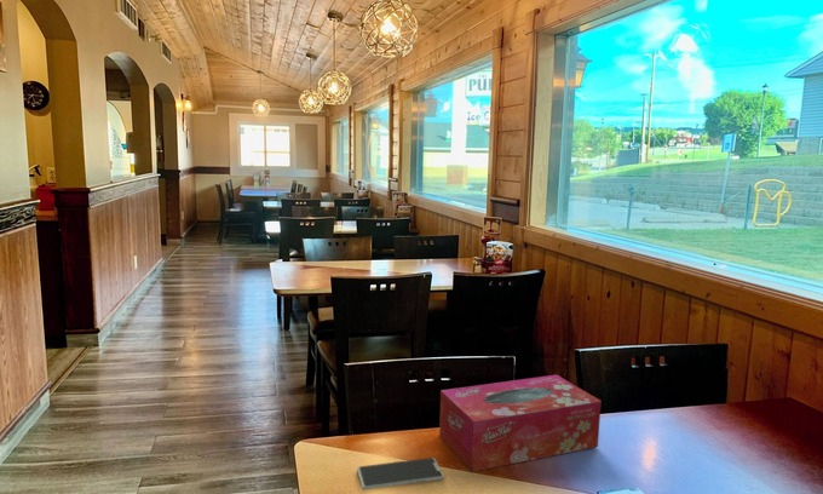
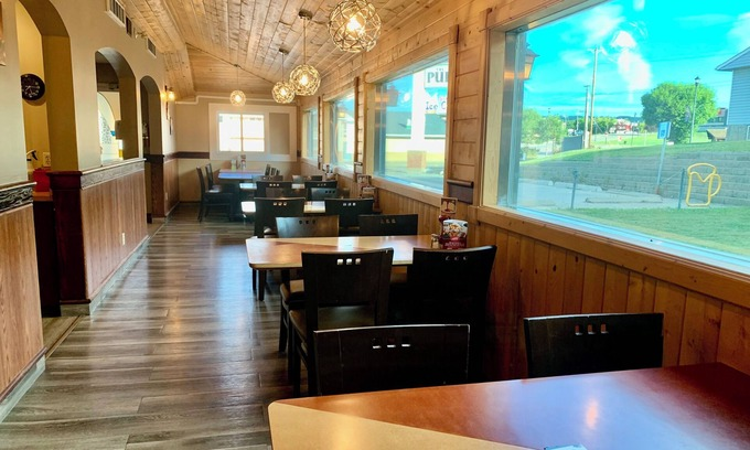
- tissue box [438,374,603,472]
- smartphone [356,456,445,490]
